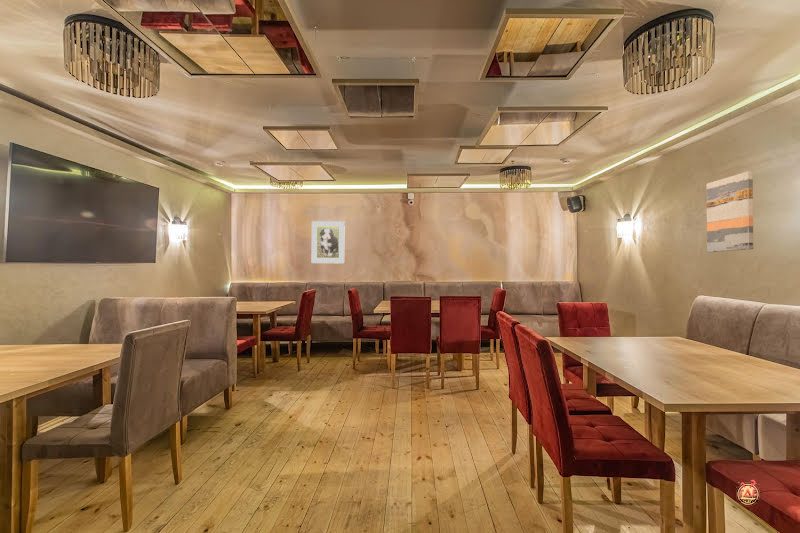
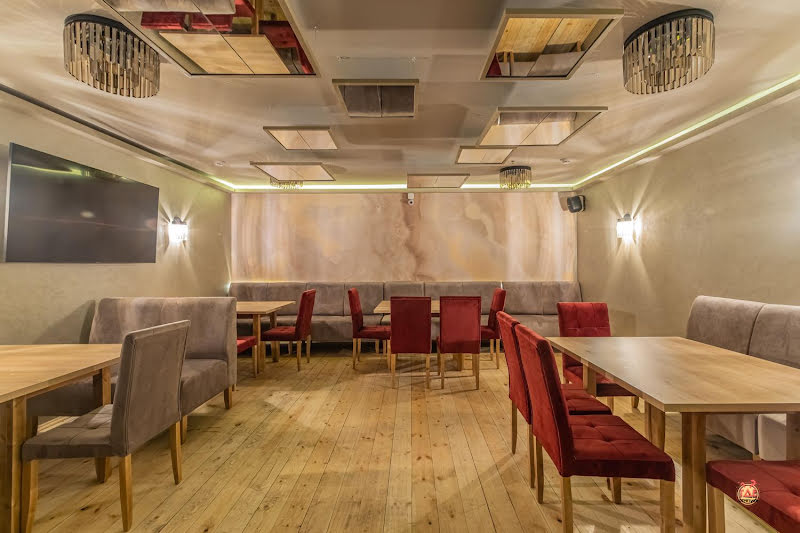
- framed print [311,220,346,264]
- wall art [706,170,754,253]
